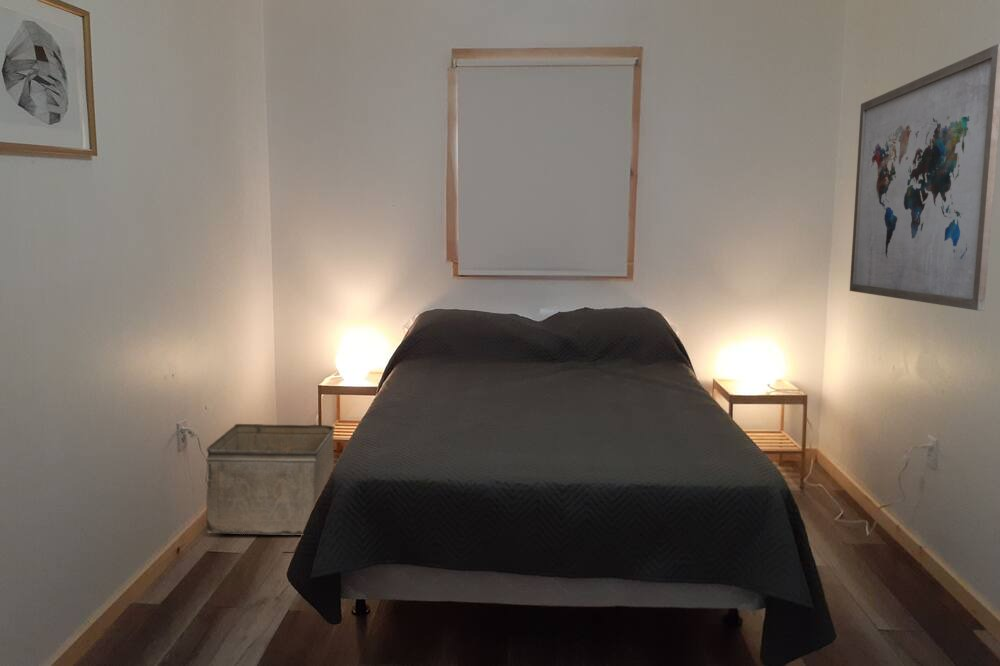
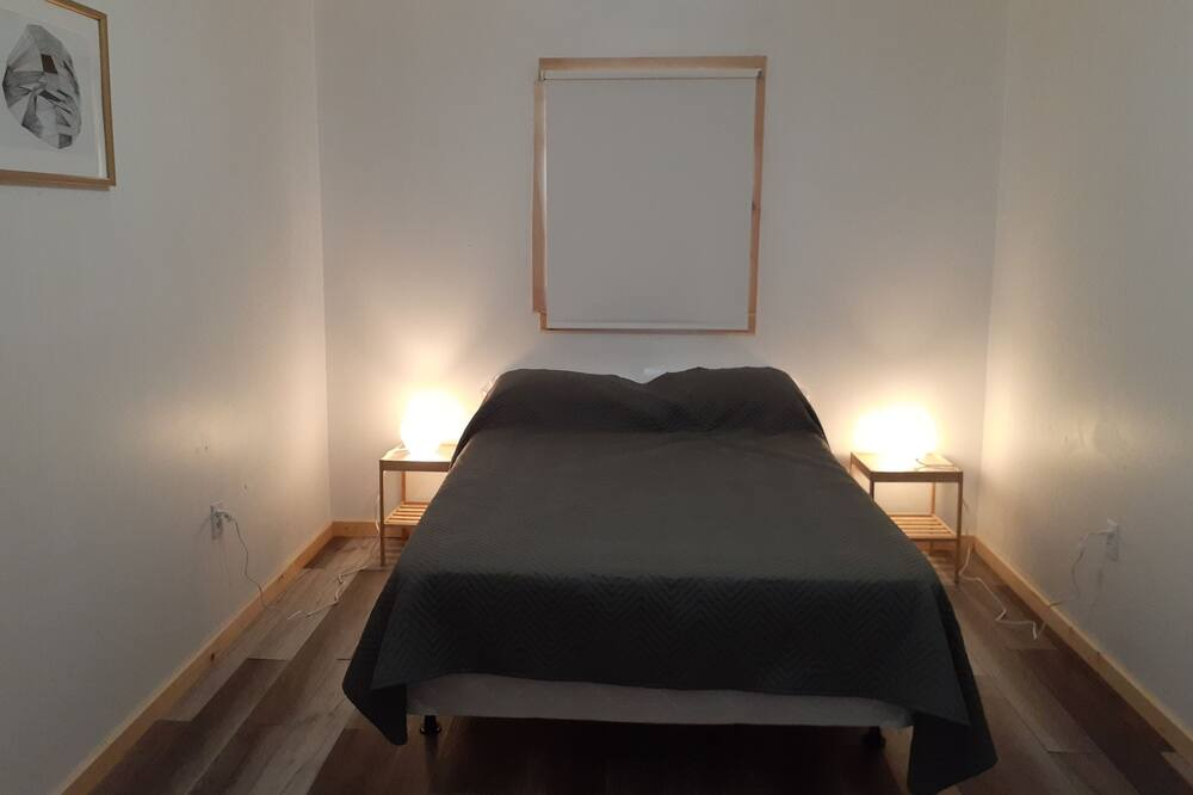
- wall art [849,43,1000,312]
- storage bin [205,423,336,536]
